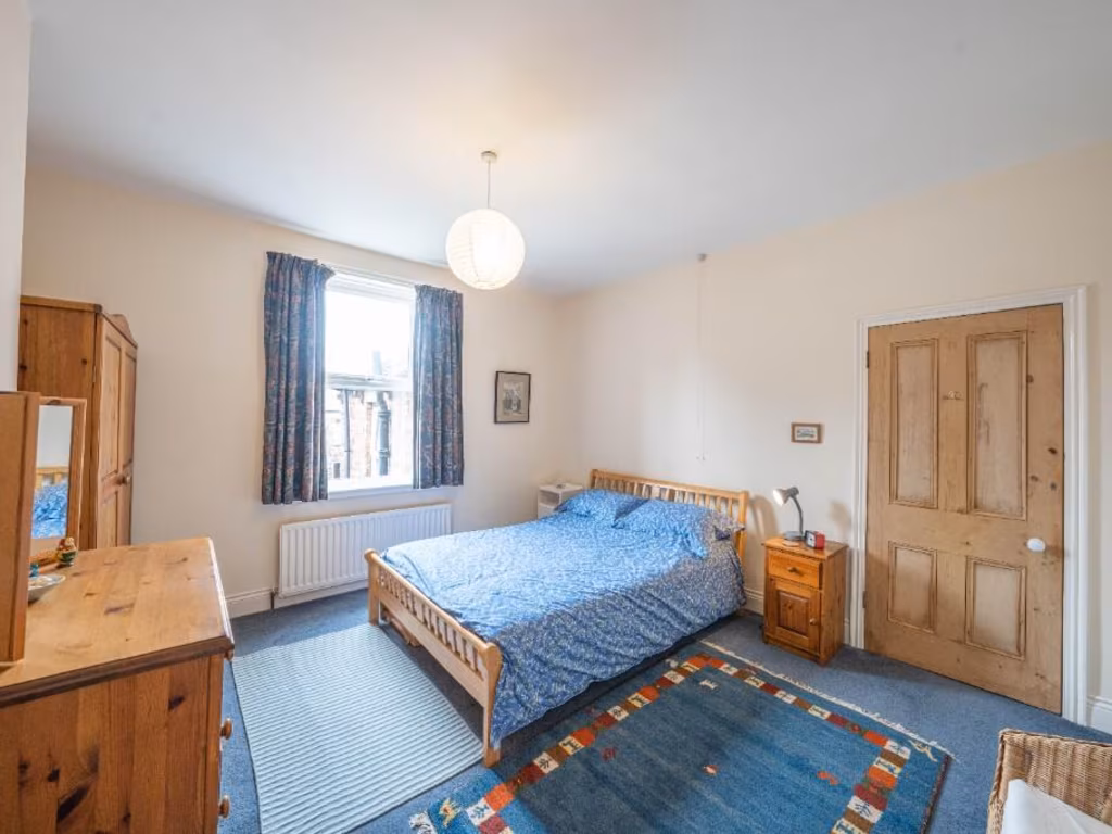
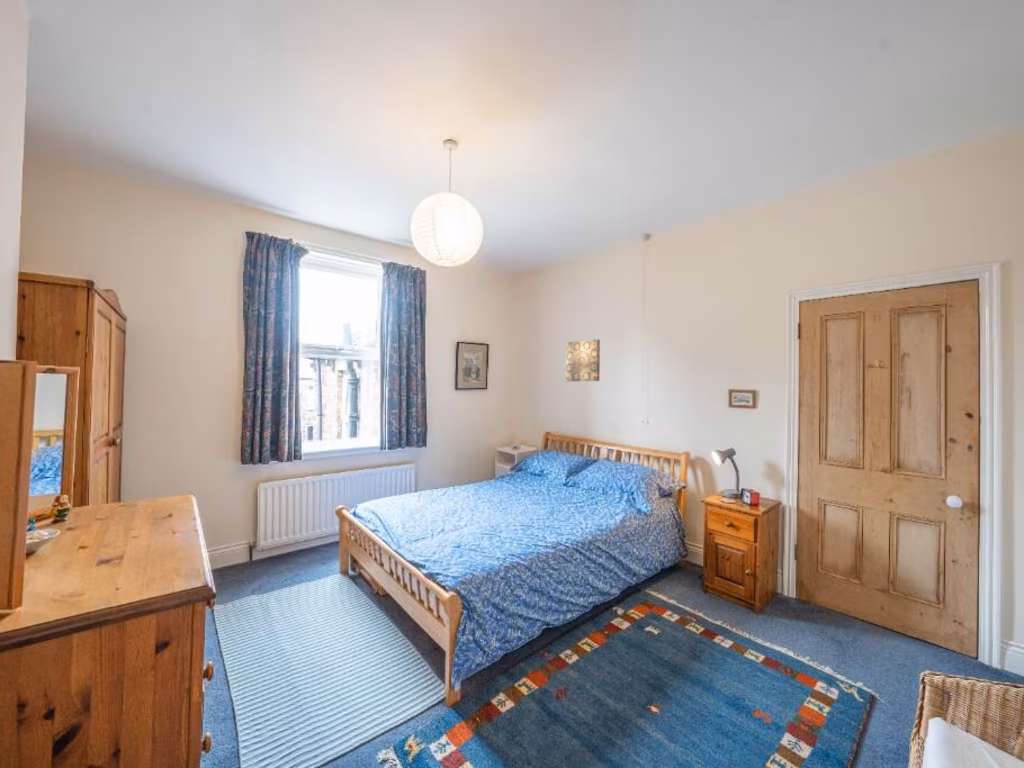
+ wall art [565,338,601,382]
